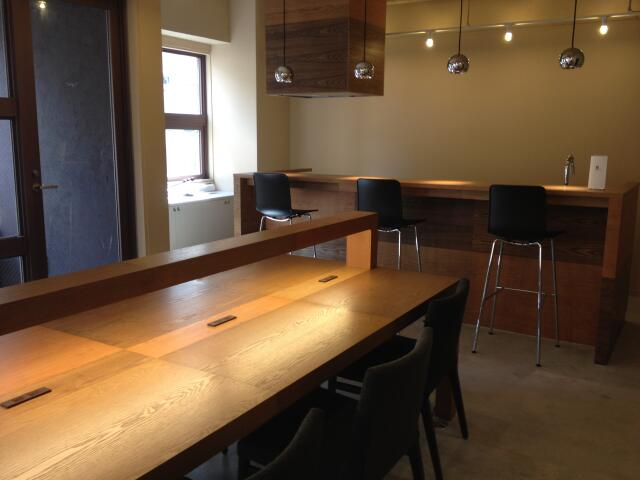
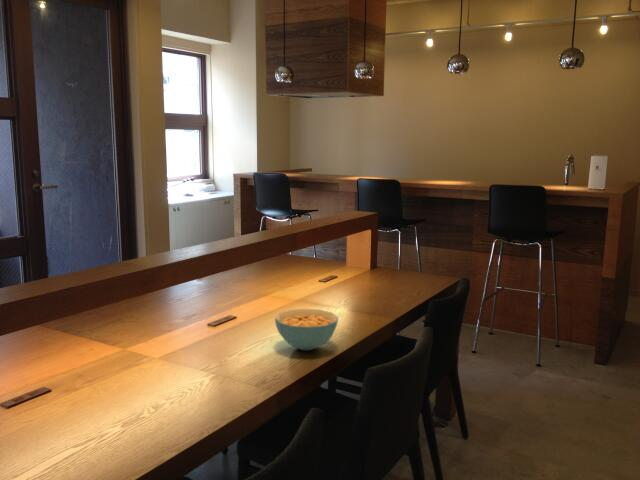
+ cereal bowl [274,308,339,351]
